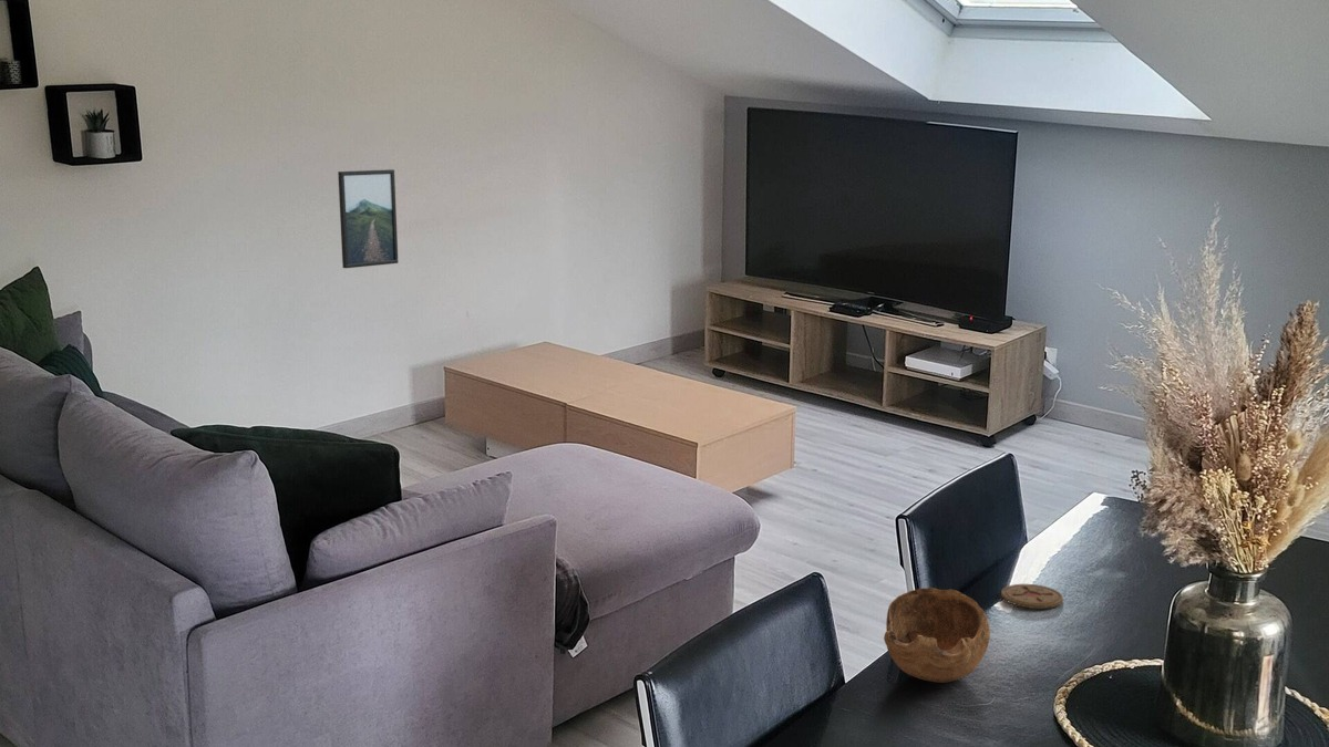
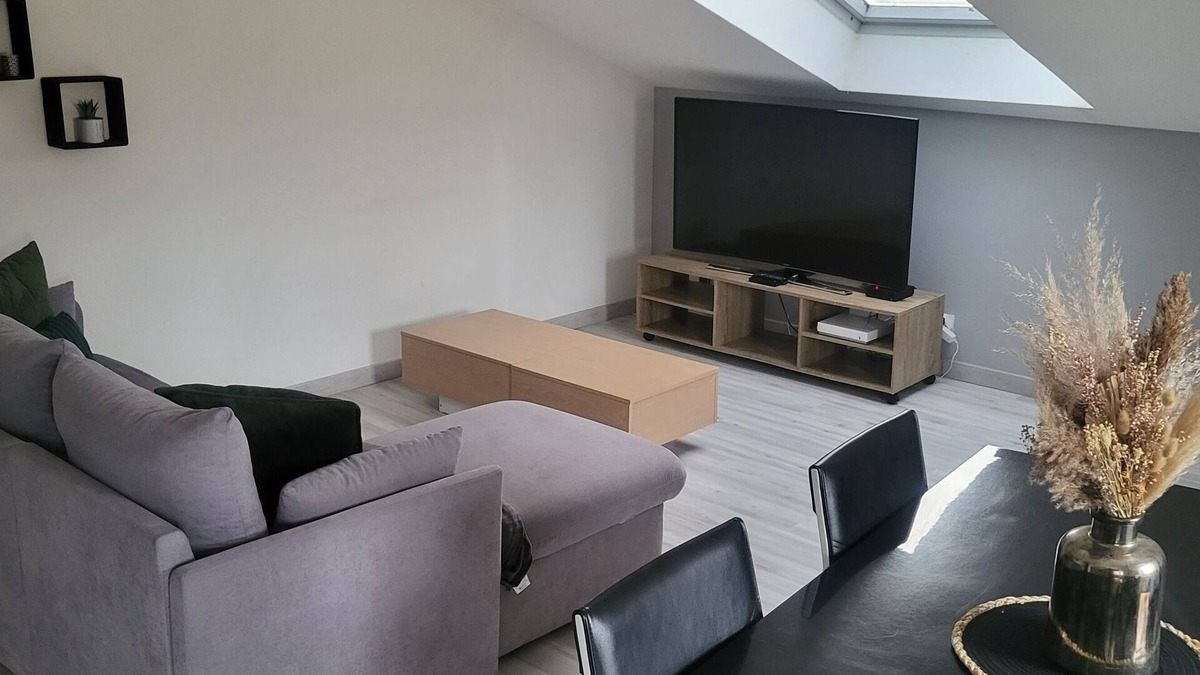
- bowl [883,587,991,684]
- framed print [337,168,399,269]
- coaster [1000,583,1064,610]
